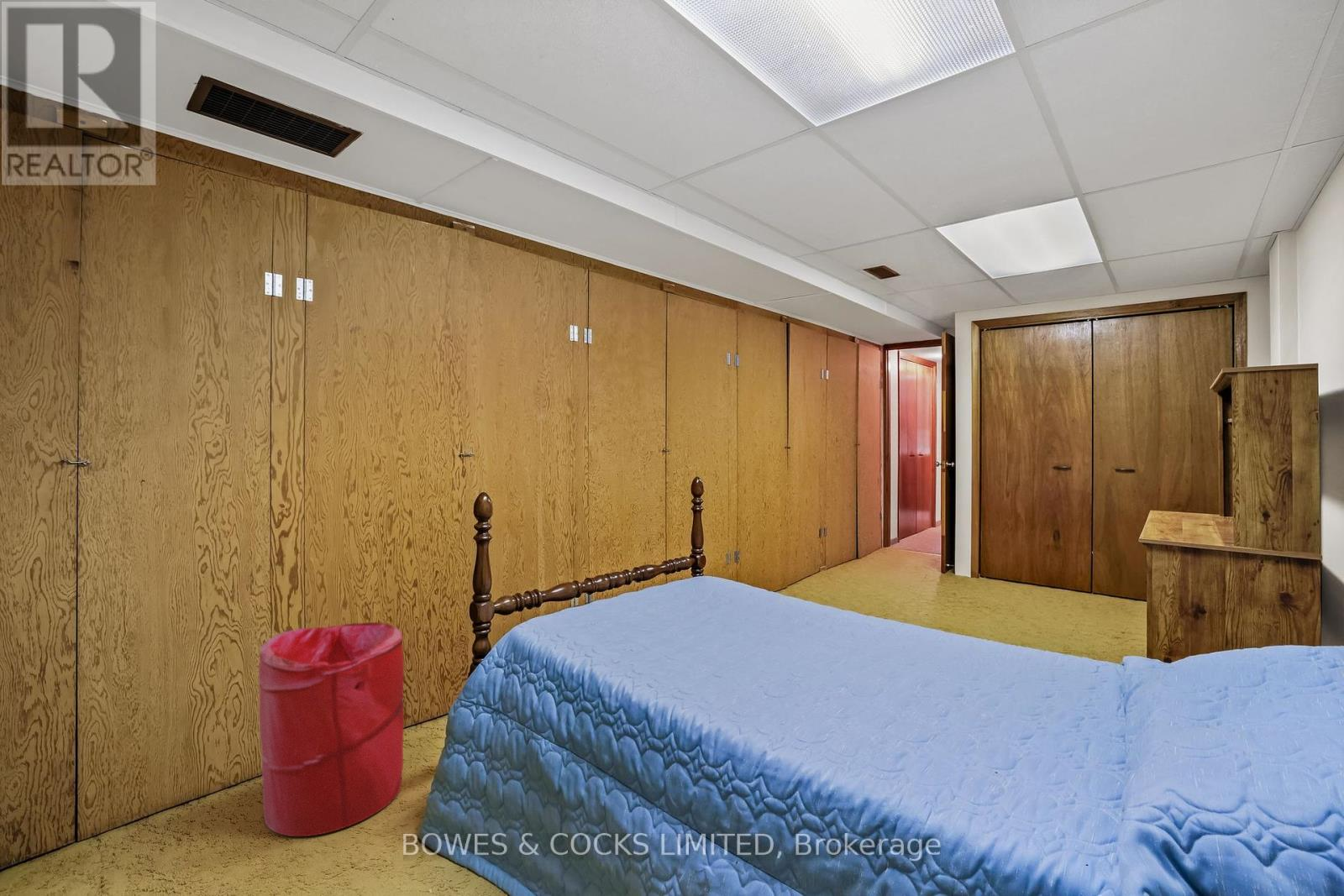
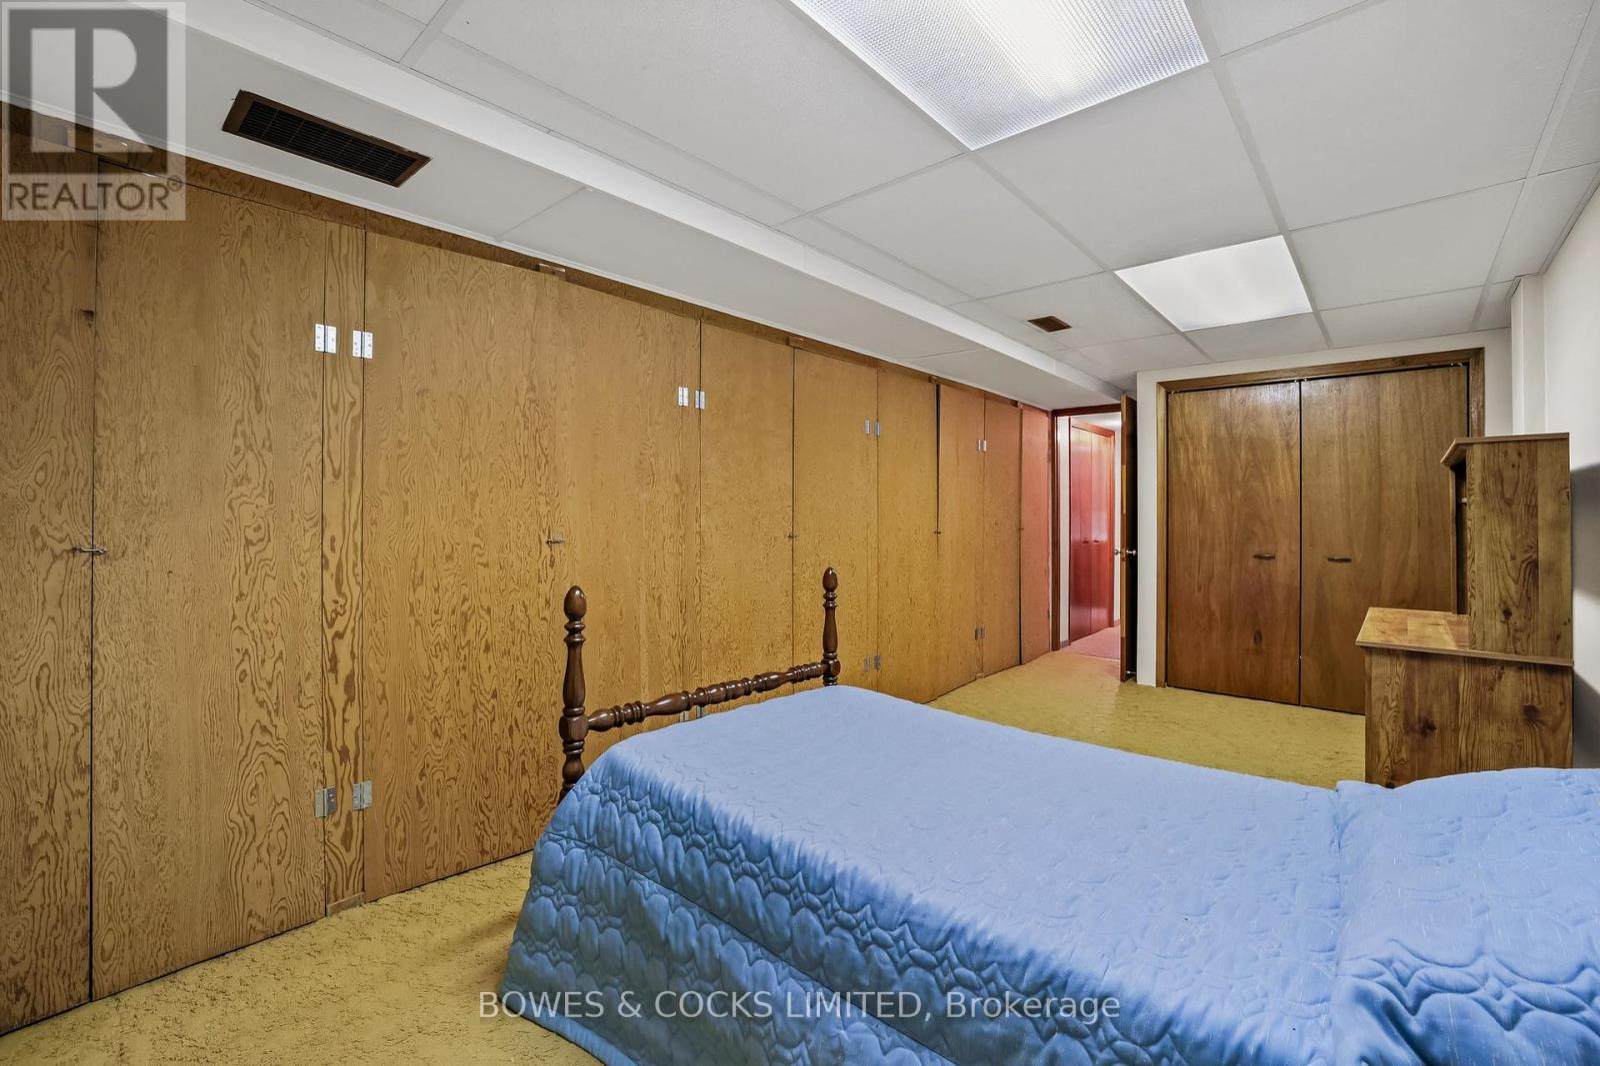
- laundry hamper [258,621,405,837]
